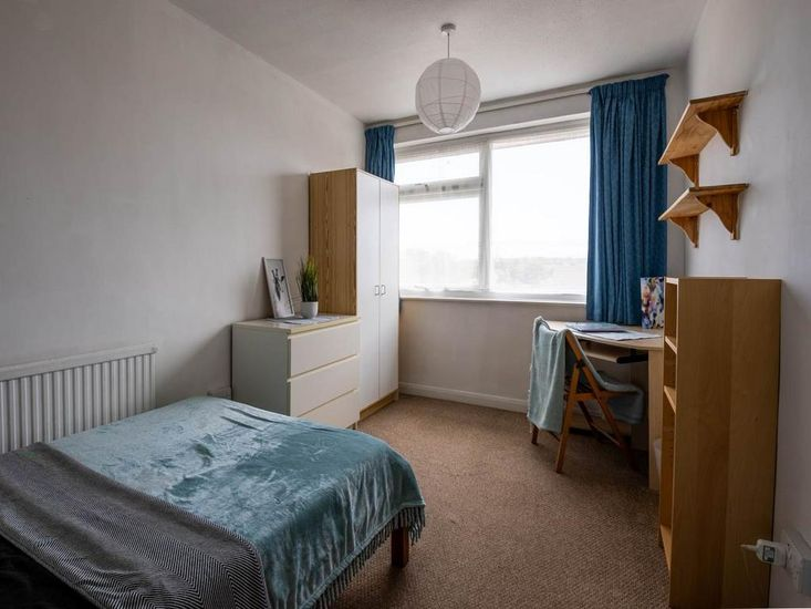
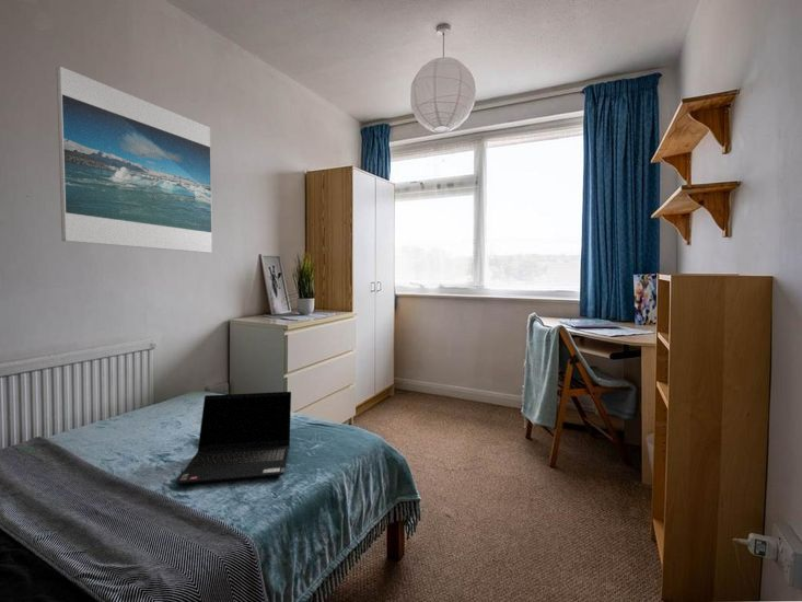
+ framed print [56,66,213,254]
+ laptop computer [174,391,292,485]
